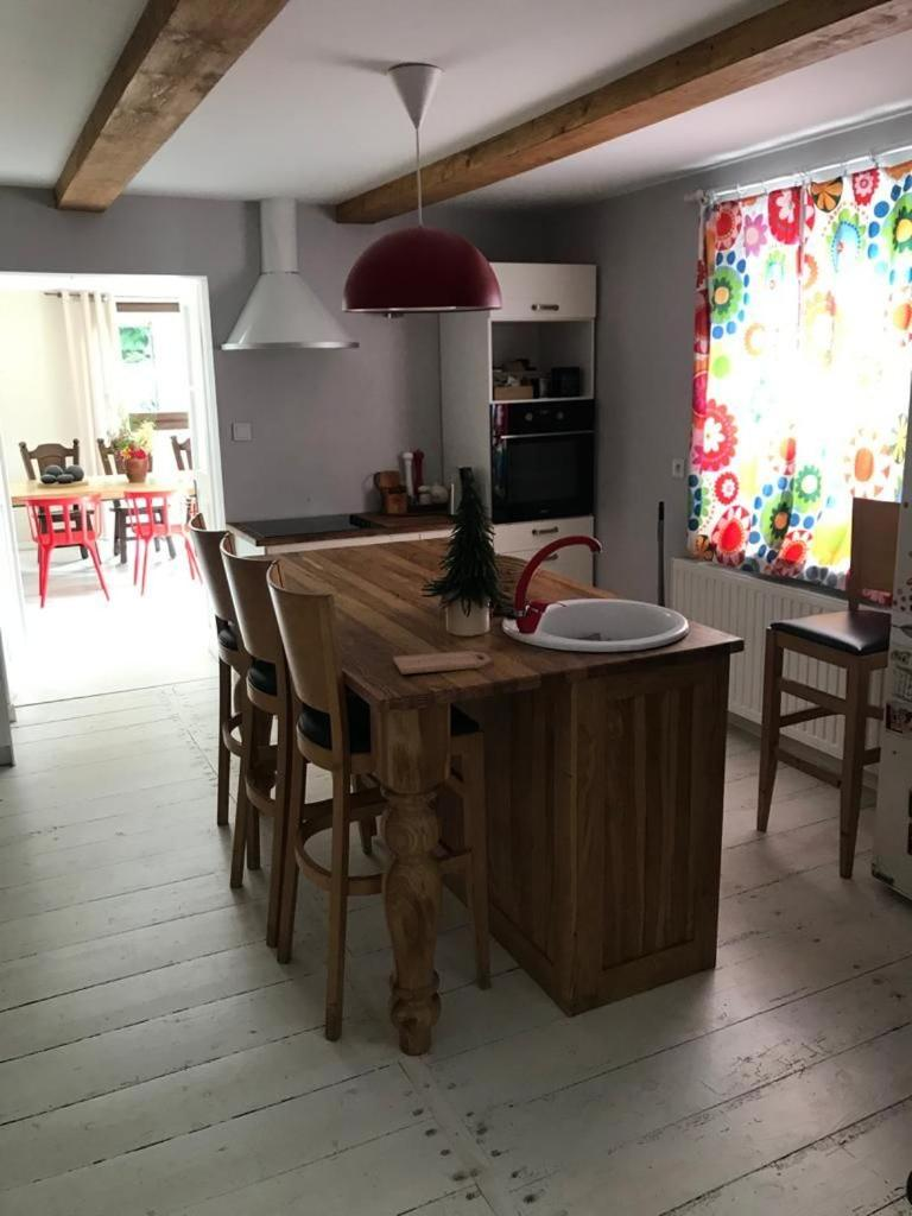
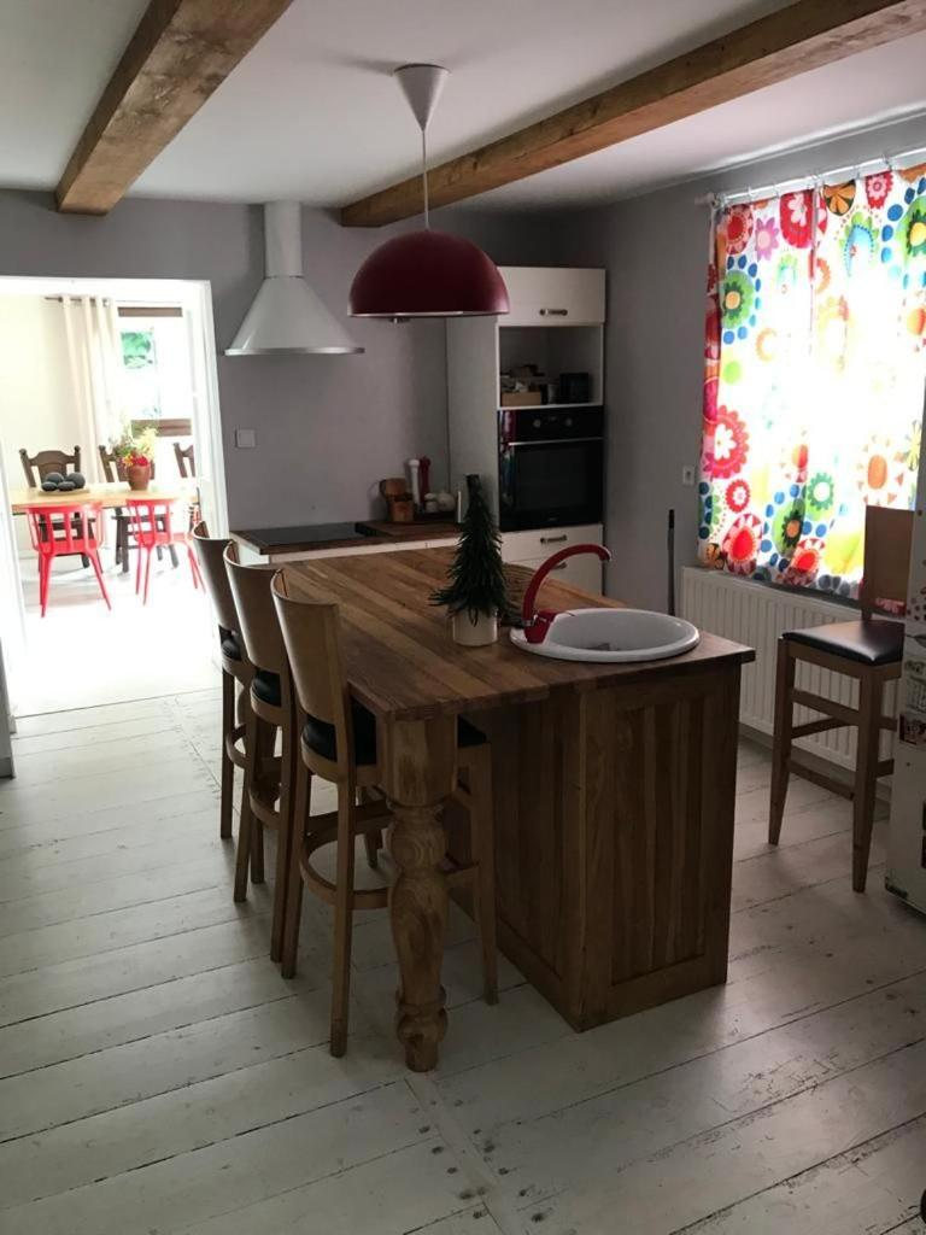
- cutting board [392,650,492,676]
